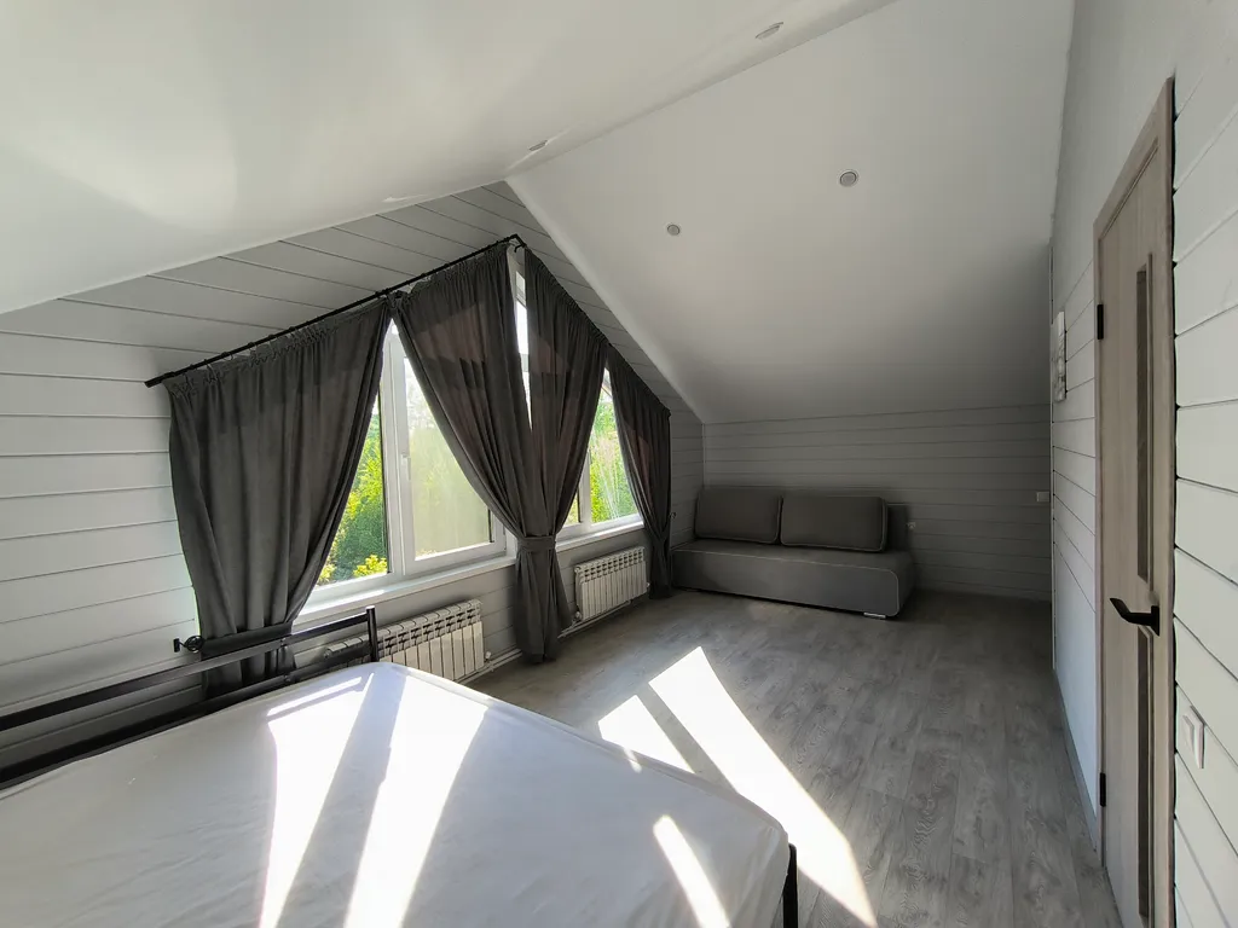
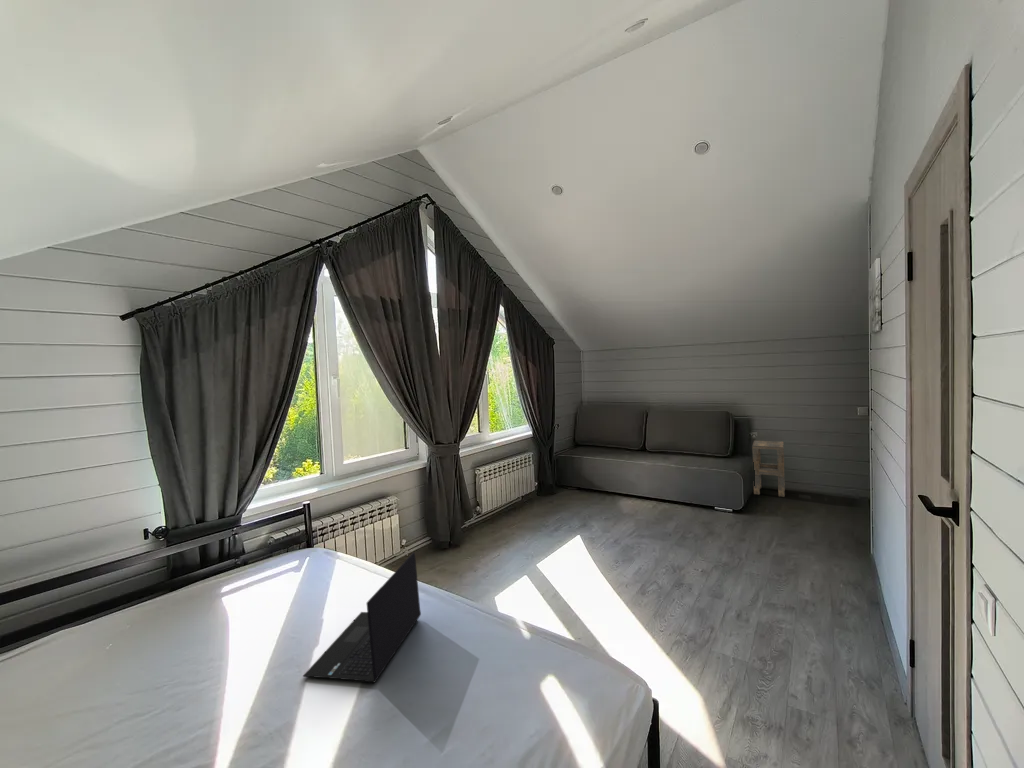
+ side table [751,440,786,498]
+ laptop [302,551,422,683]
